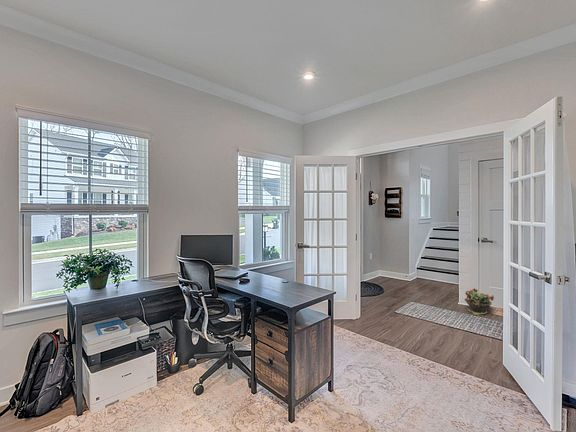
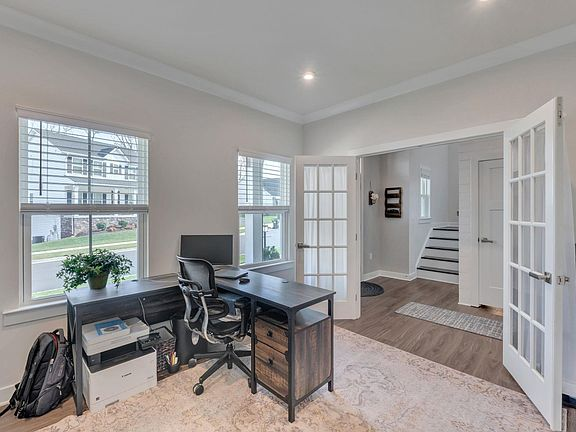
- potted plant [463,286,495,316]
